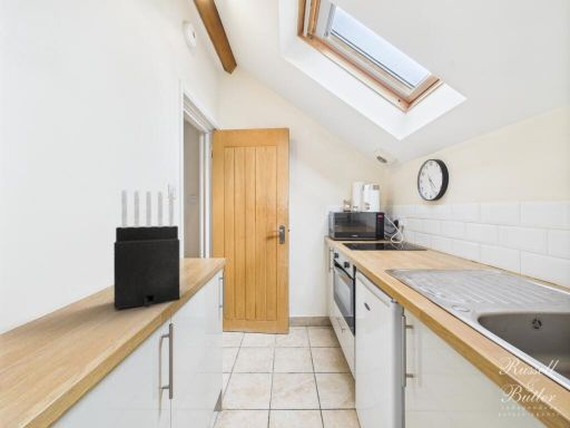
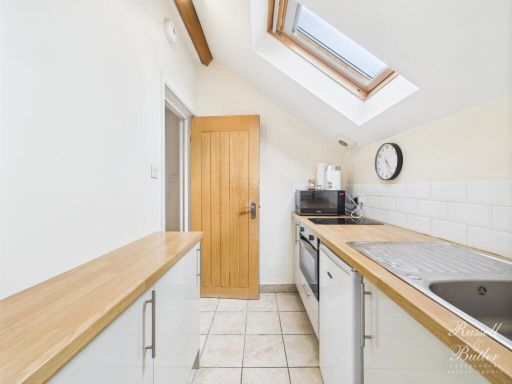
- knife block [112,189,180,311]
